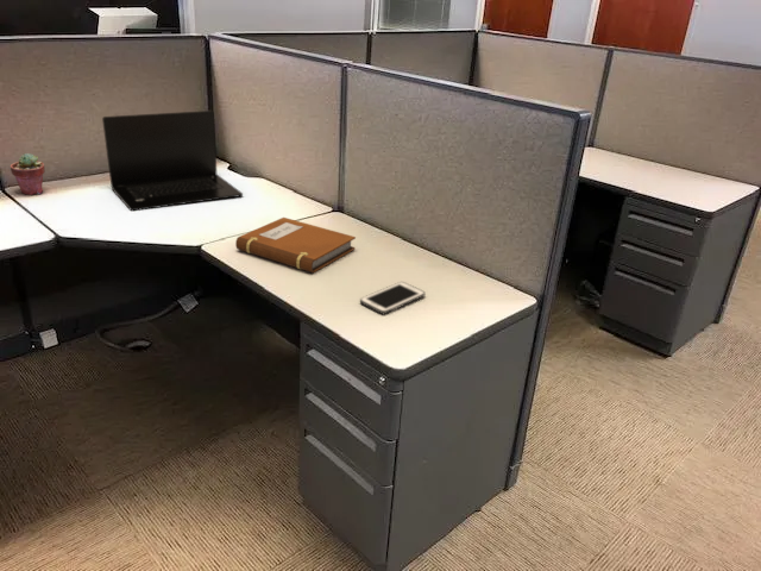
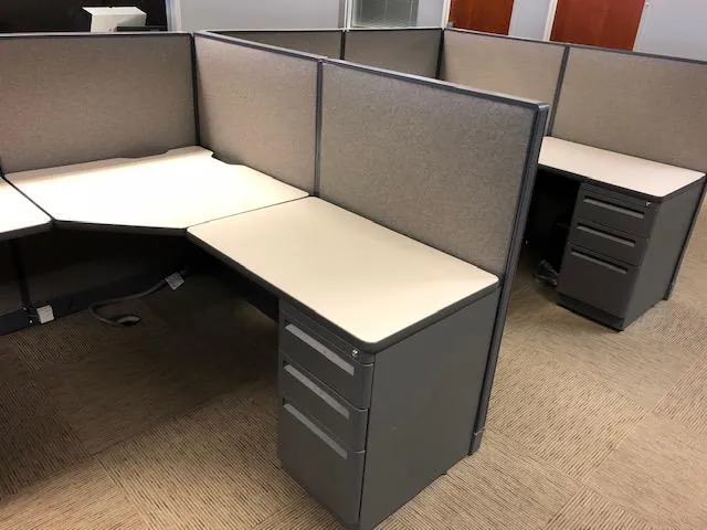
- cell phone [359,281,427,315]
- laptop [101,109,244,212]
- potted succulent [10,152,46,196]
- notebook [234,217,357,274]
